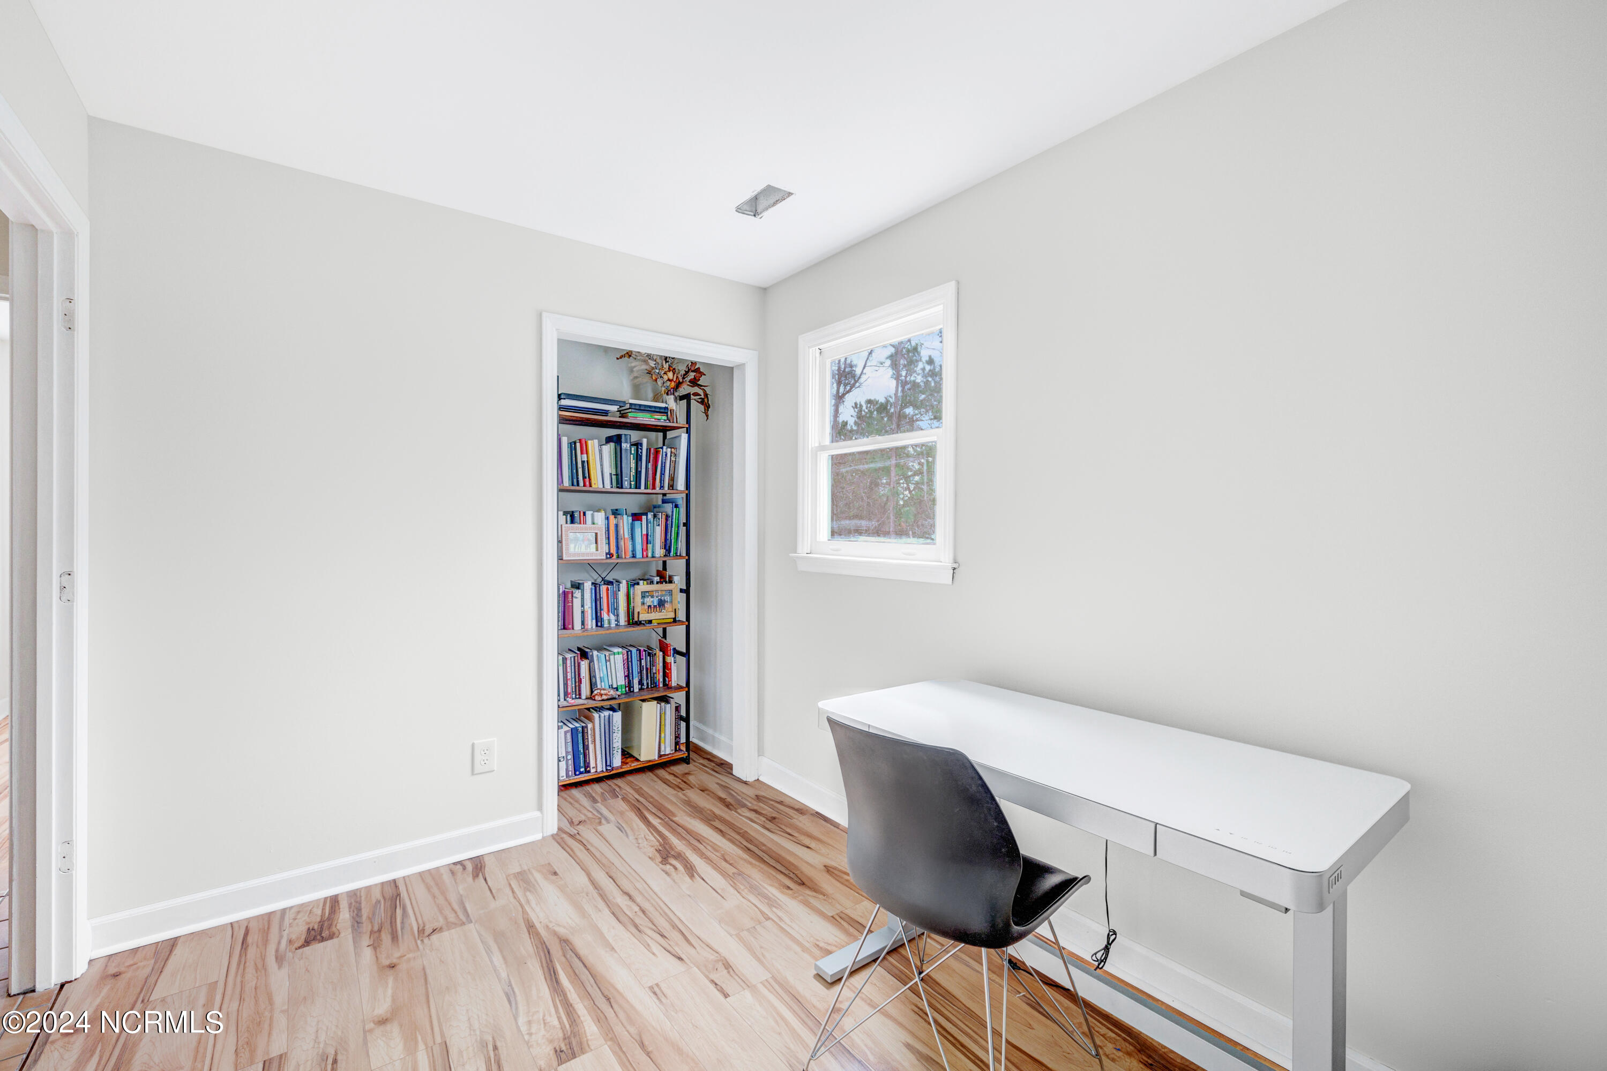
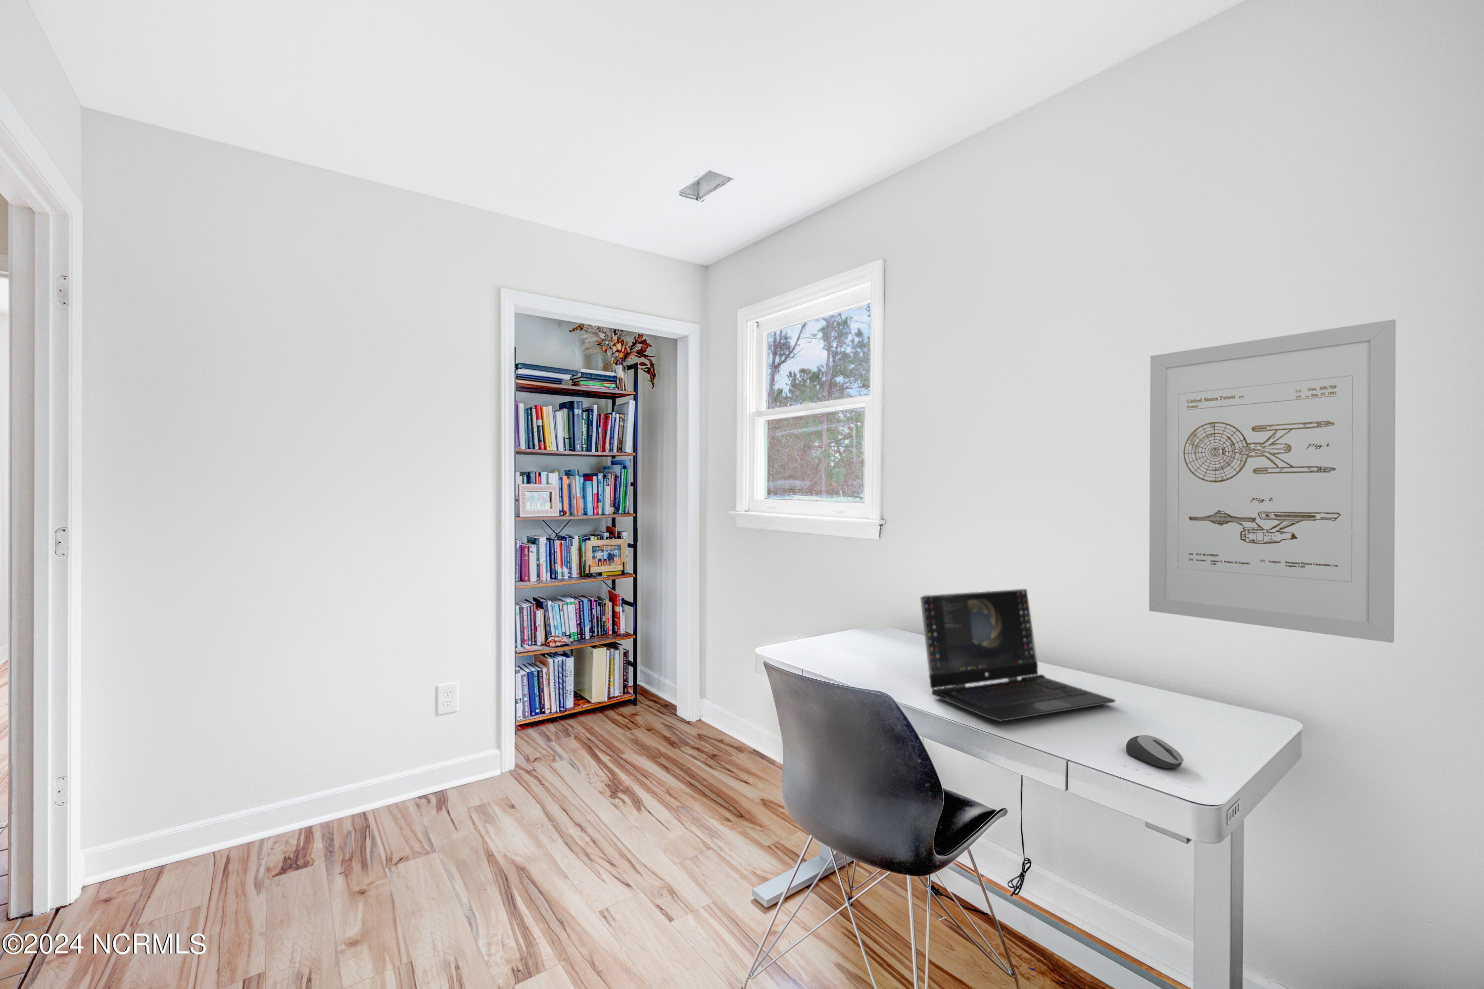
+ laptop [920,588,1116,722]
+ wall art [1148,319,1396,644]
+ computer mouse [1125,735,1184,769]
